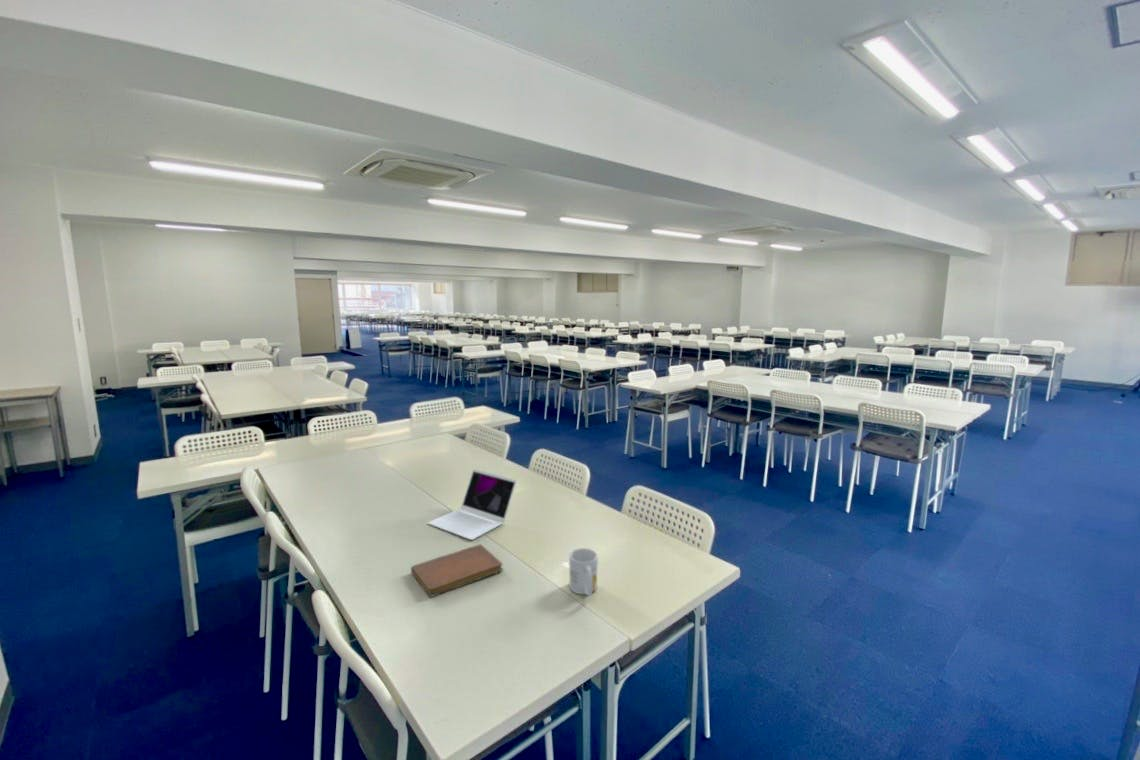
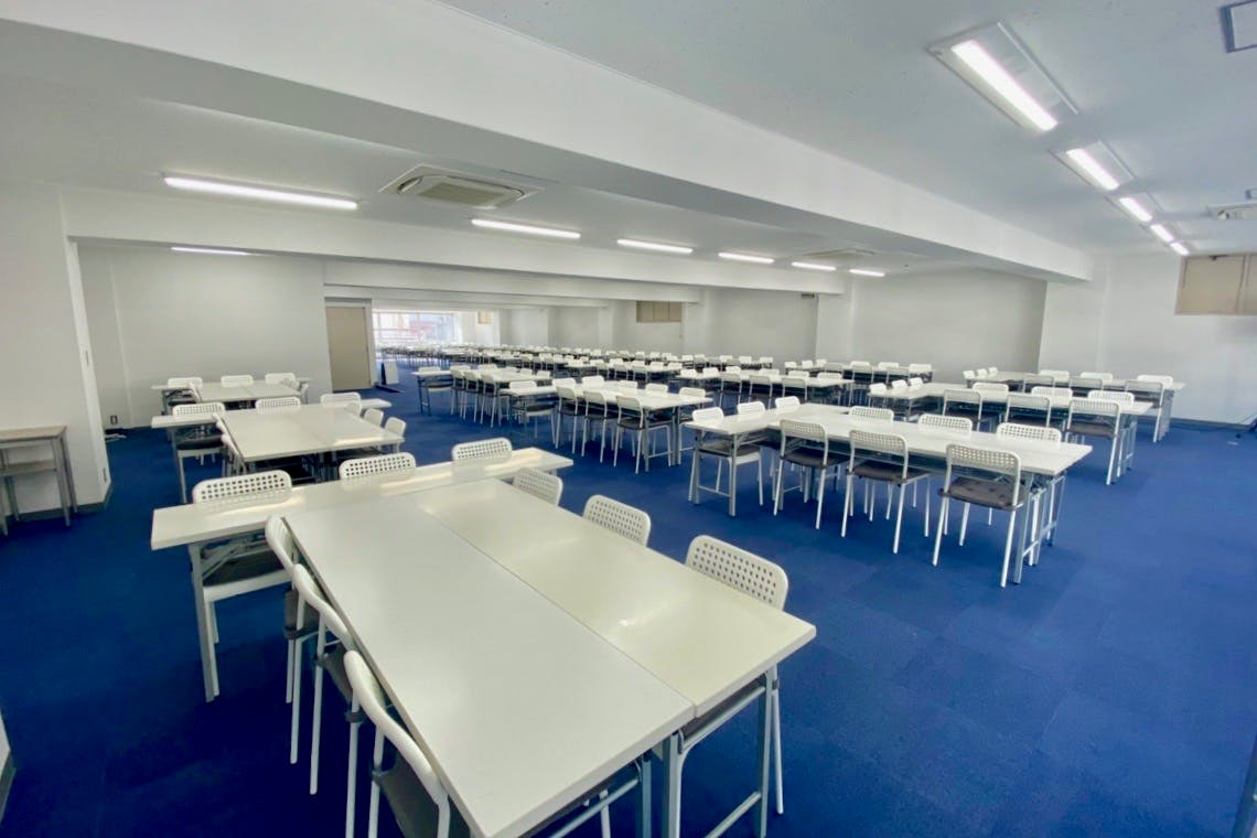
- laptop [427,468,517,541]
- mug [568,547,599,597]
- notebook [410,543,504,598]
